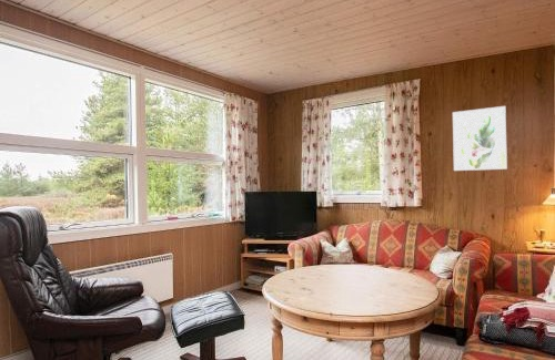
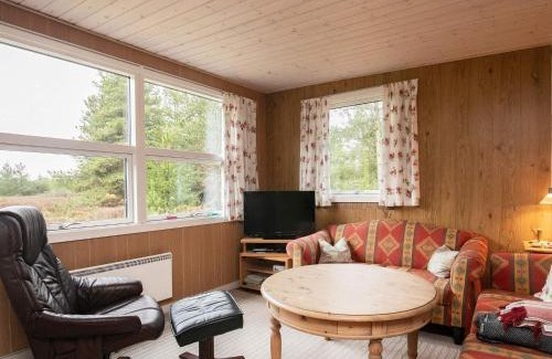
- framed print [452,105,508,172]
